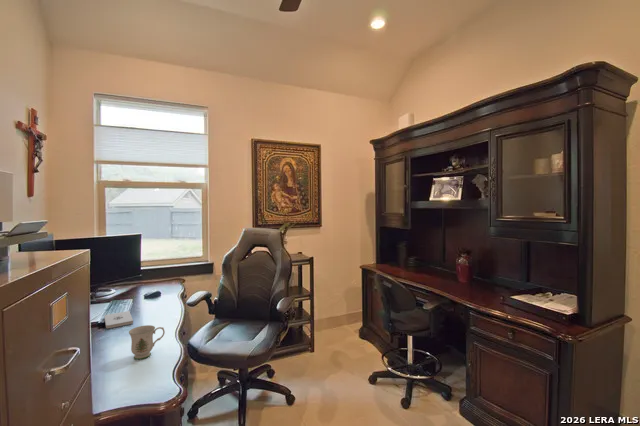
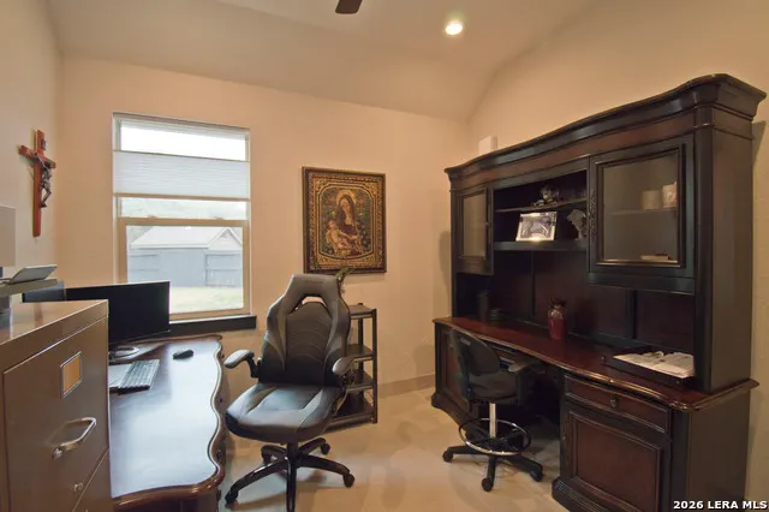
- mug [128,324,166,360]
- notepad [104,310,134,329]
